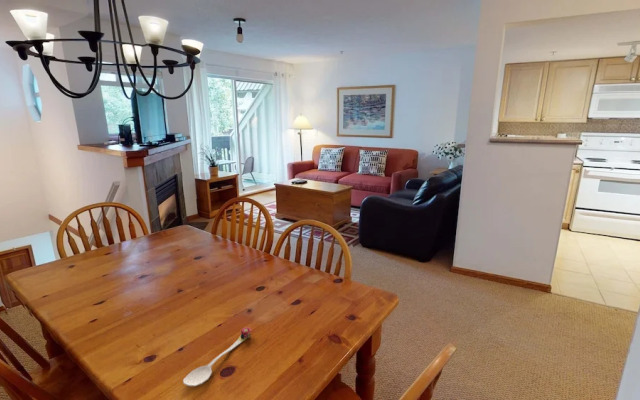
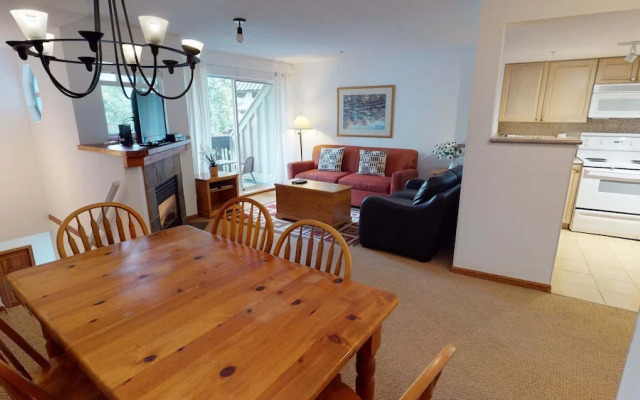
- spoon [182,327,252,387]
